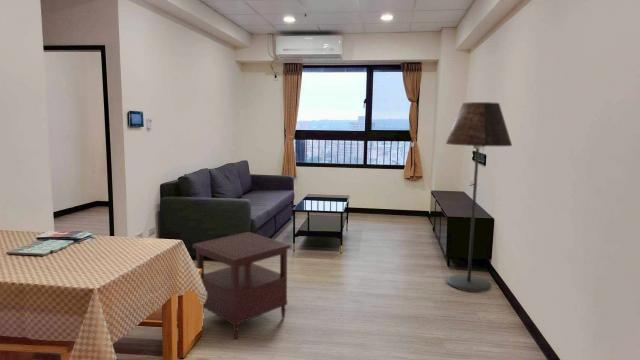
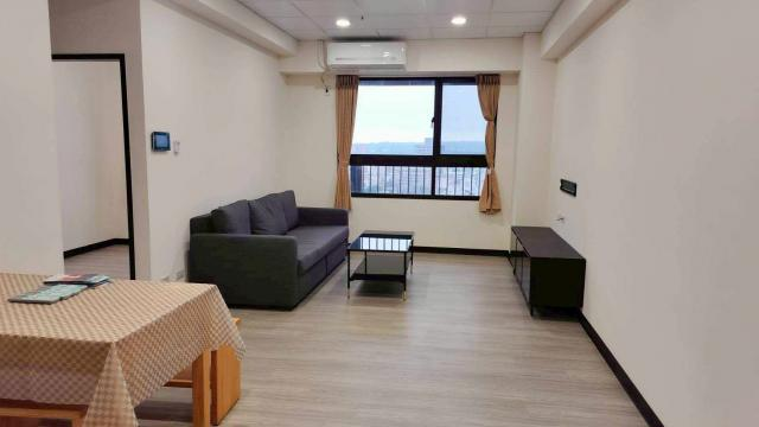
- floor lamp [444,101,513,293]
- side table [192,231,292,340]
